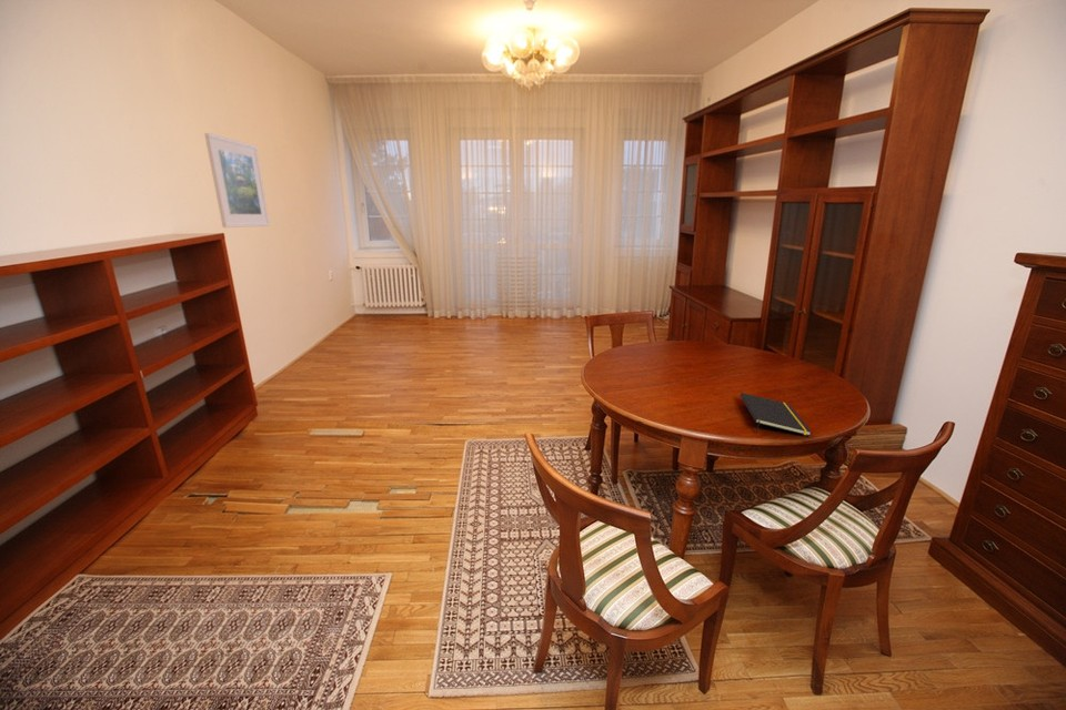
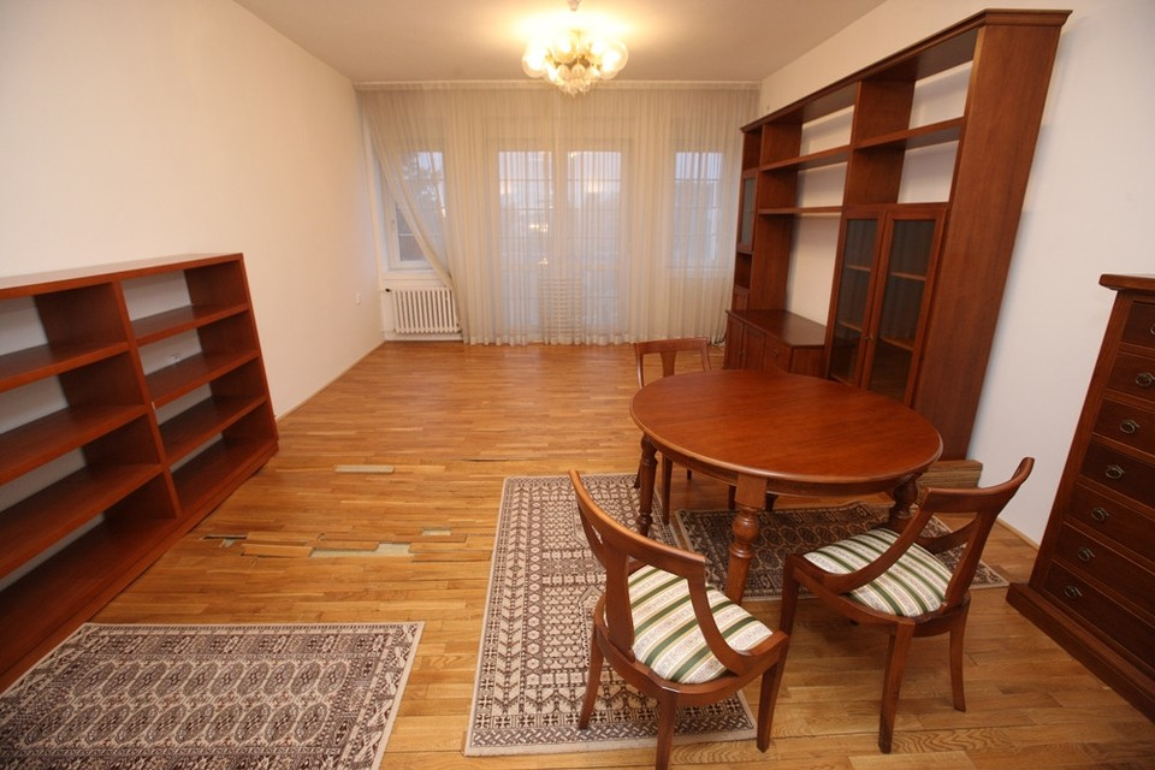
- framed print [203,132,271,229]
- notepad [740,392,813,437]
